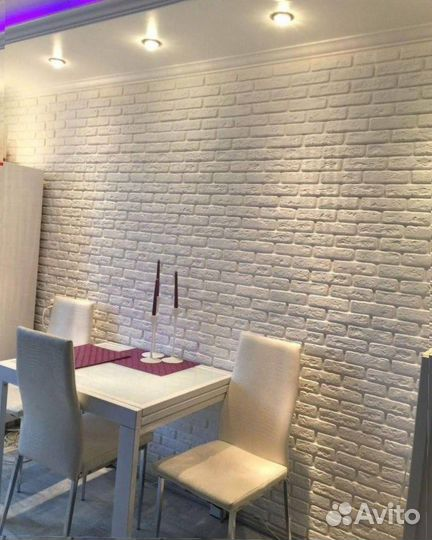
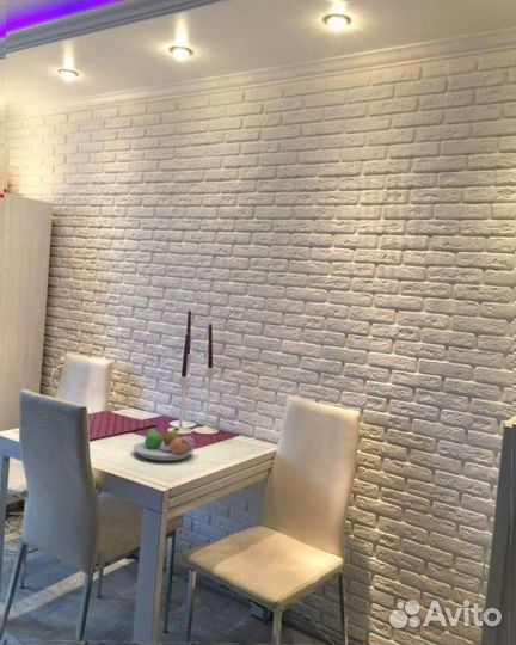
+ fruit bowl [131,426,195,462]
